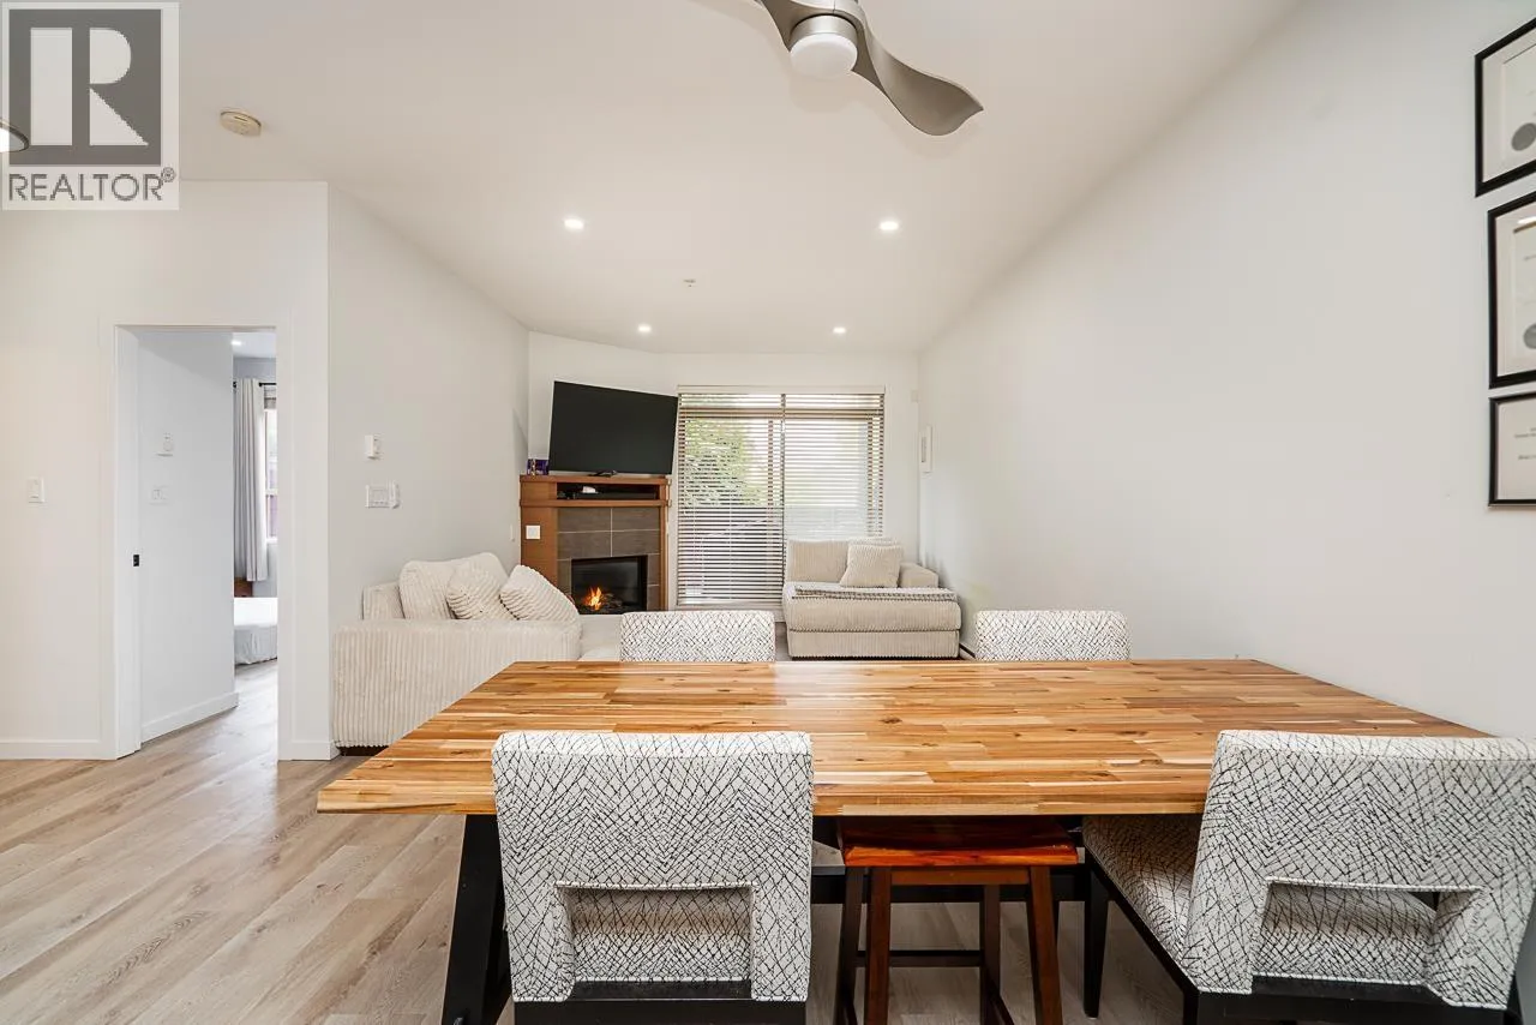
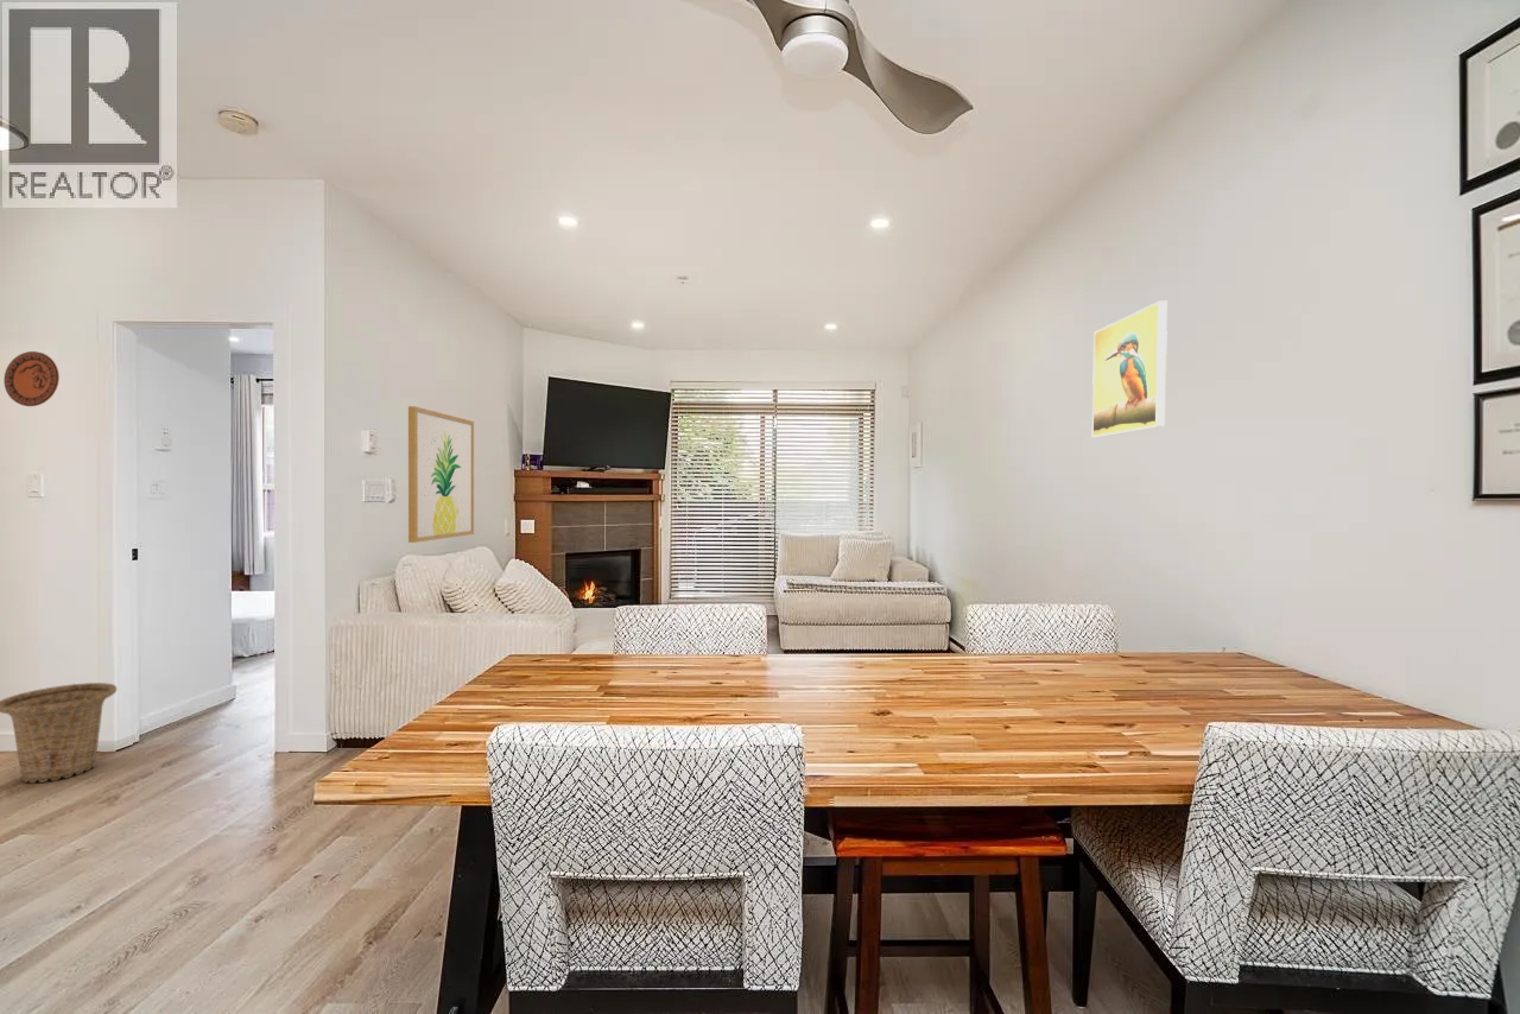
+ decorative plate [2,350,61,407]
+ wall art [407,405,475,544]
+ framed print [1091,300,1168,438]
+ basket [0,682,118,784]
